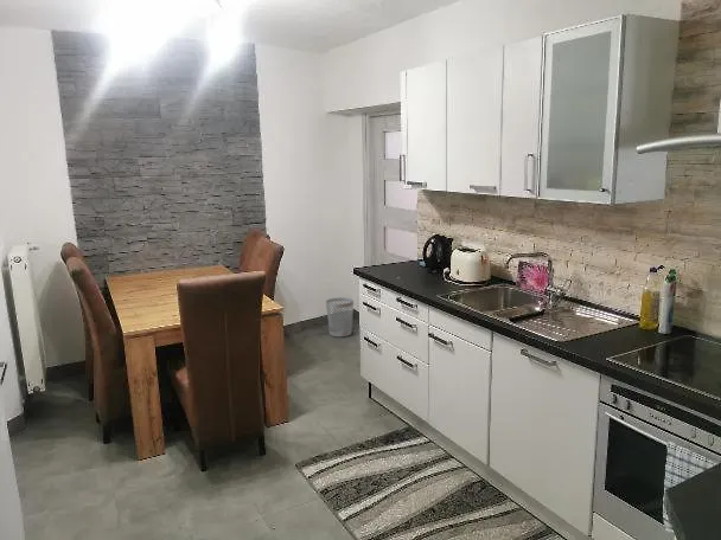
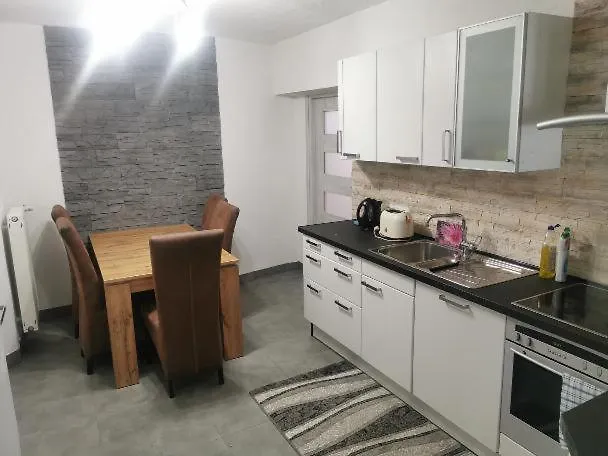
- wastebasket [325,296,355,338]
